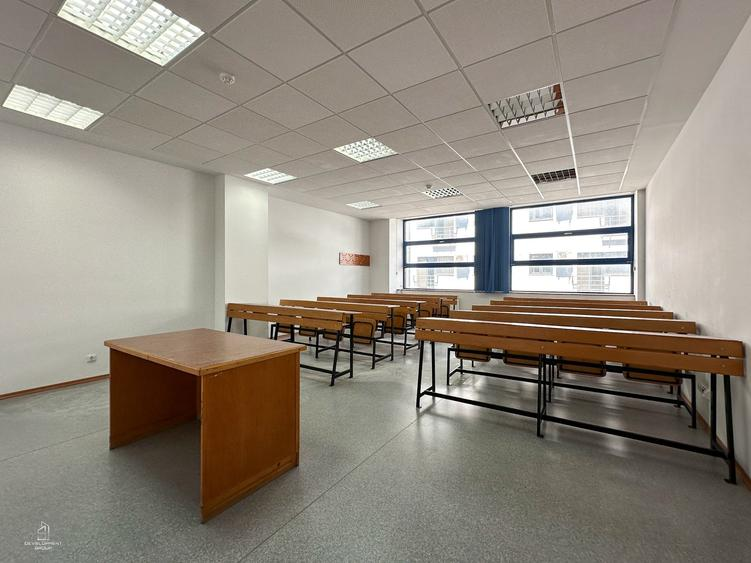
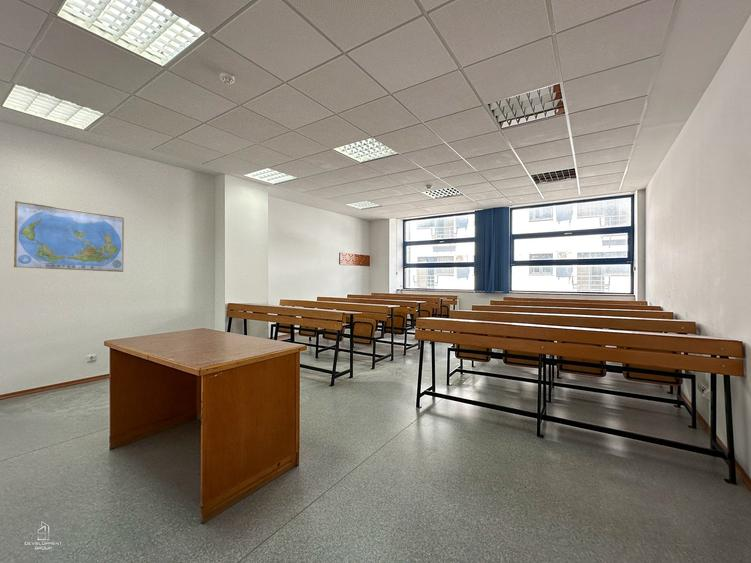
+ world map [13,200,125,273]
